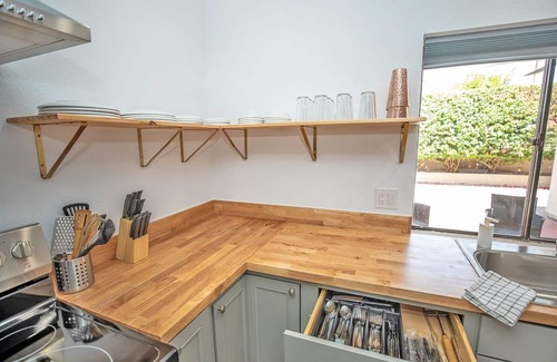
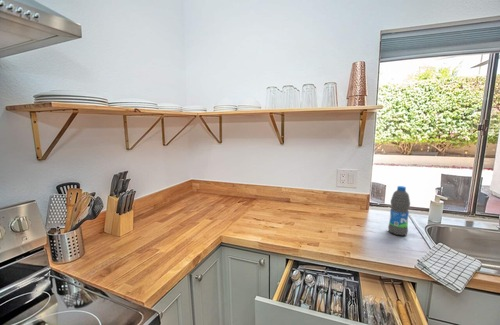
+ water bottle [387,185,411,236]
